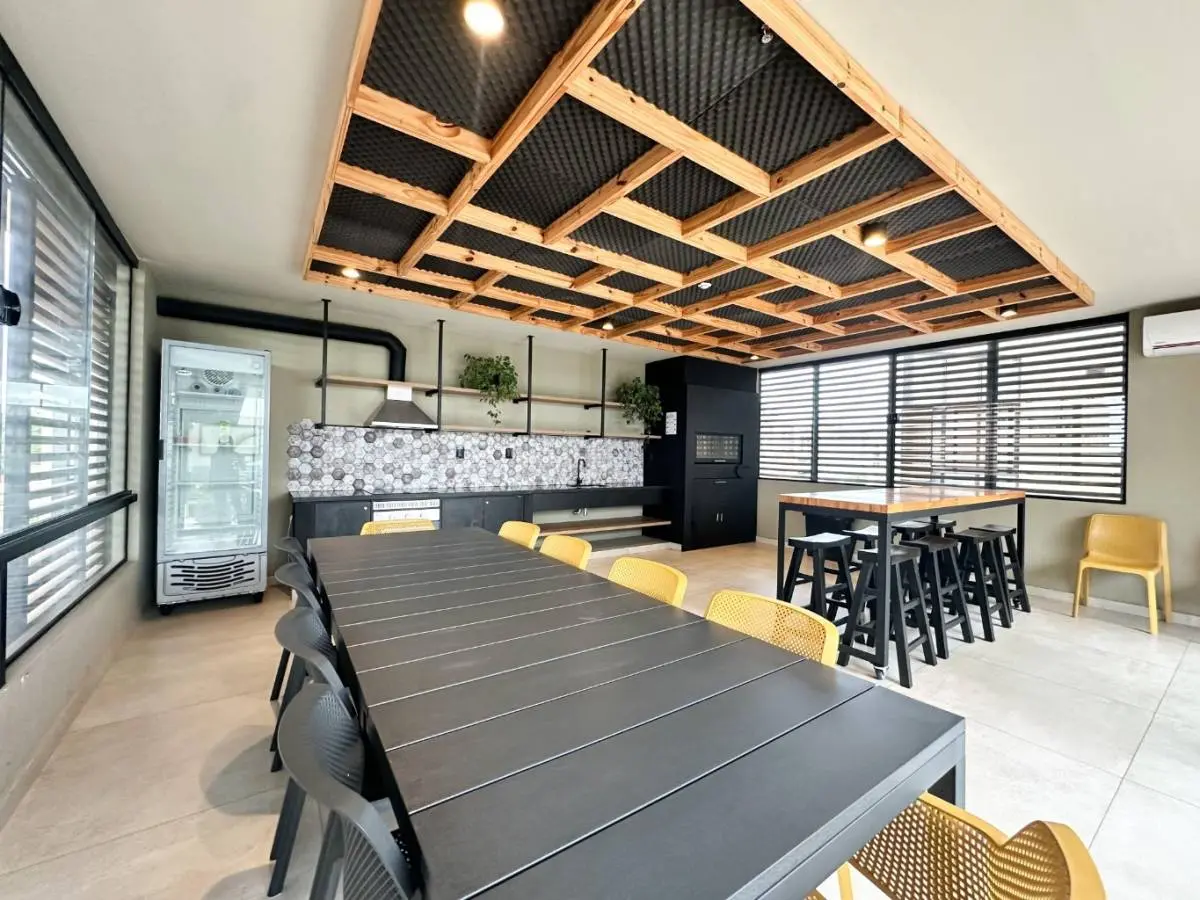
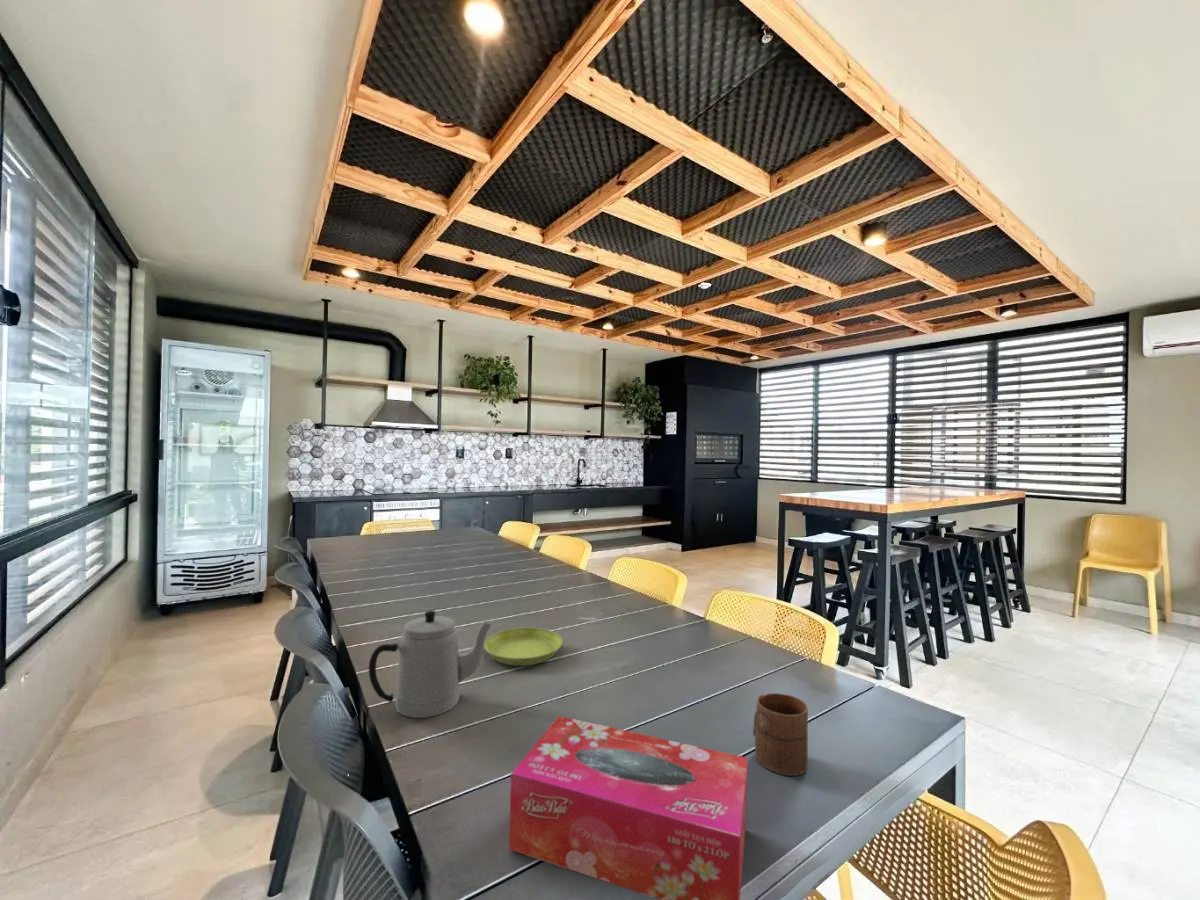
+ cup [752,692,809,777]
+ tissue box [508,715,749,900]
+ teapot [368,609,493,719]
+ saucer [484,627,564,667]
